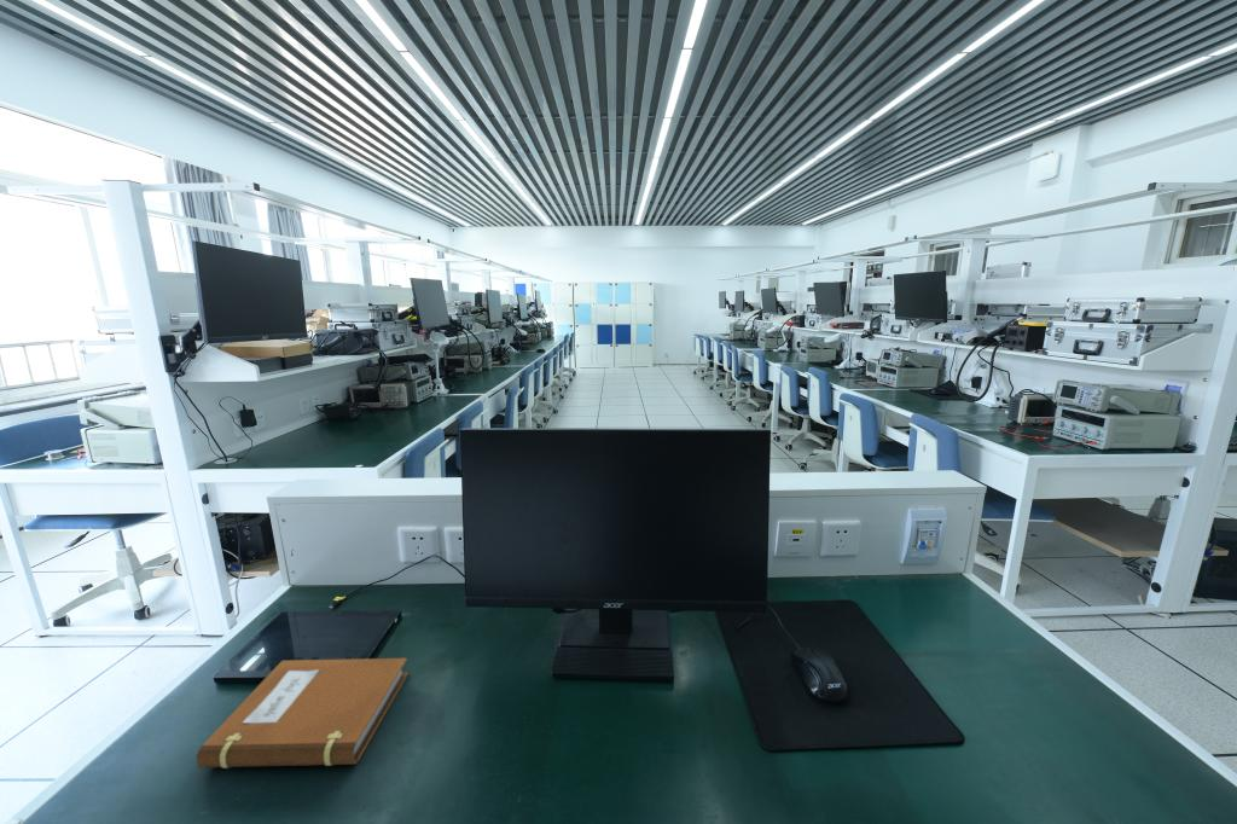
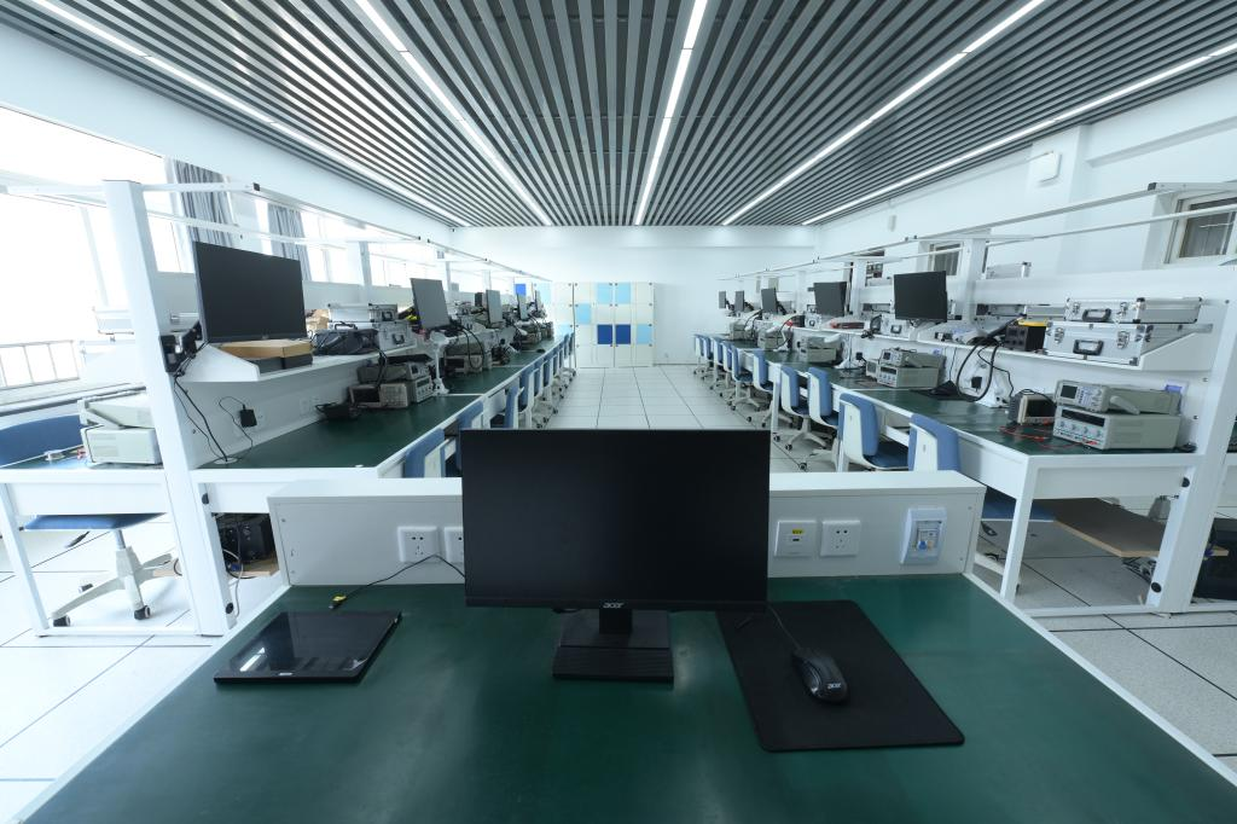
- notebook [196,657,410,770]
